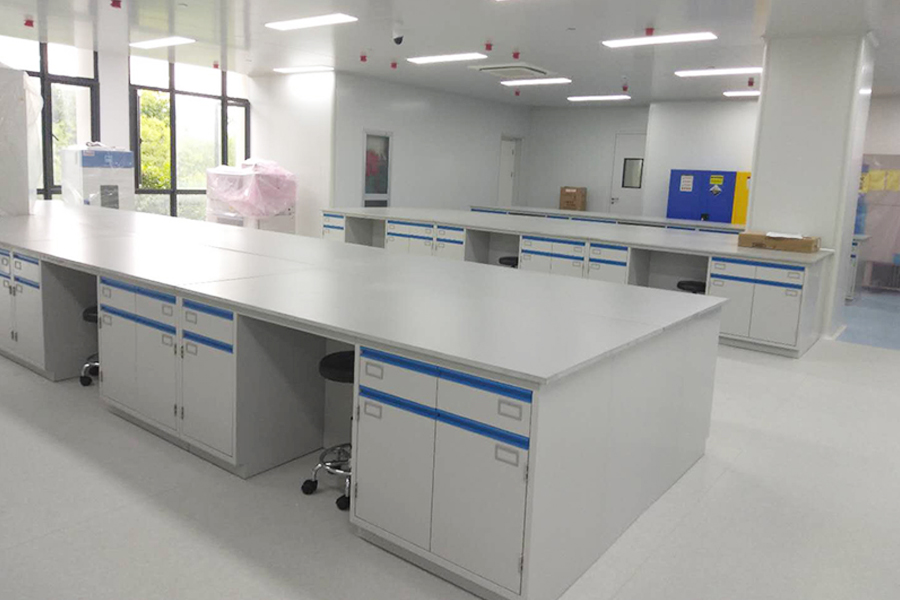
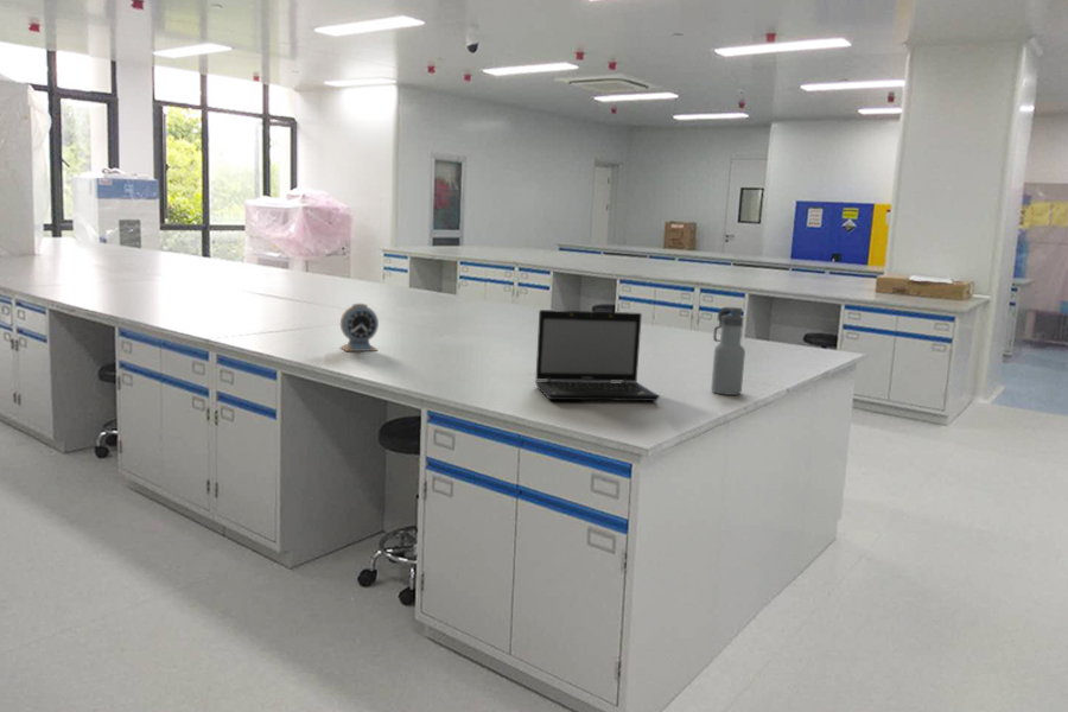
+ laptop [534,309,661,402]
+ alarm clock [339,303,380,352]
+ water bottle [710,306,746,396]
